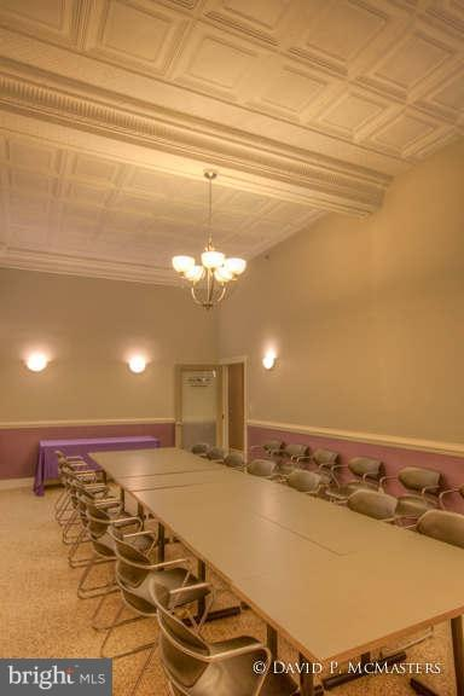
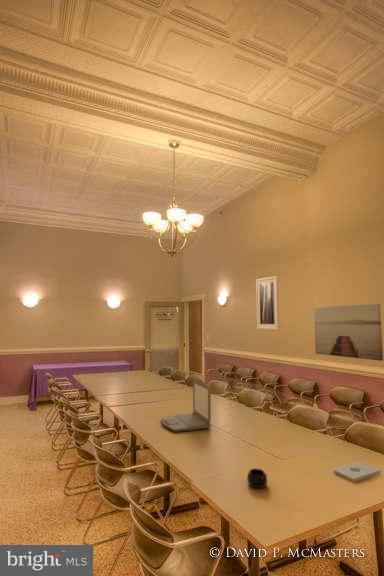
+ notepad [333,461,382,483]
+ wall art [313,303,384,362]
+ mug [246,468,268,489]
+ laptop [161,378,213,433]
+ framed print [255,275,280,330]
